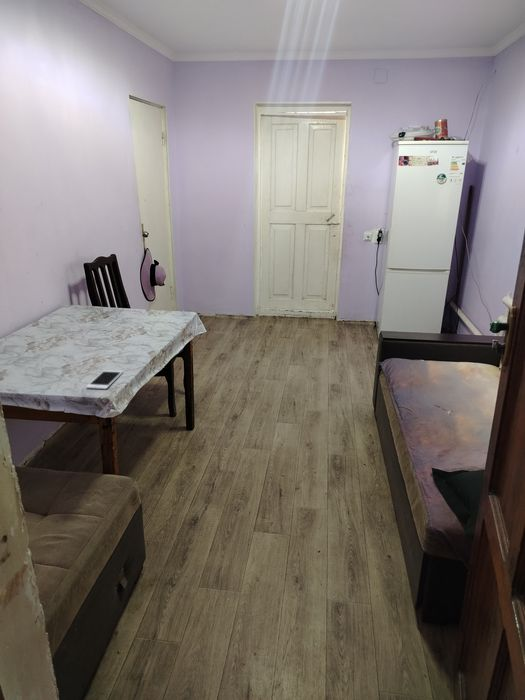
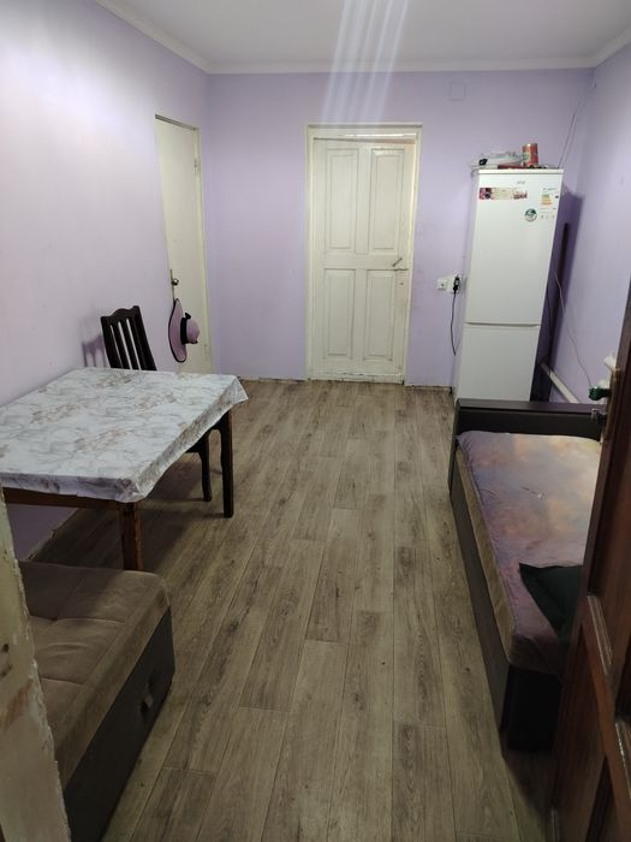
- cell phone [85,369,124,390]
